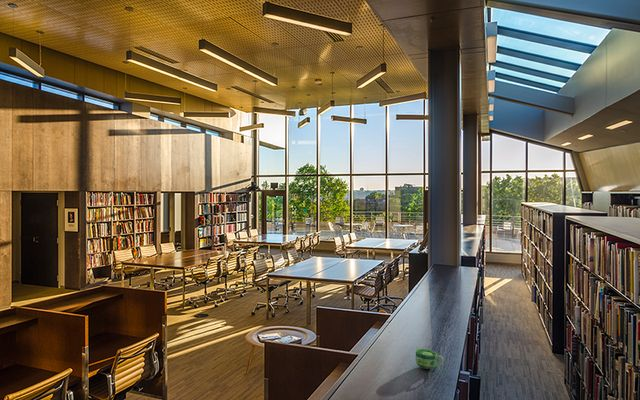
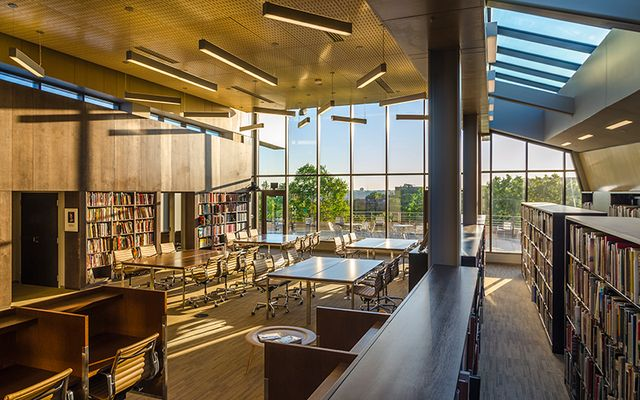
- cup [415,348,444,370]
